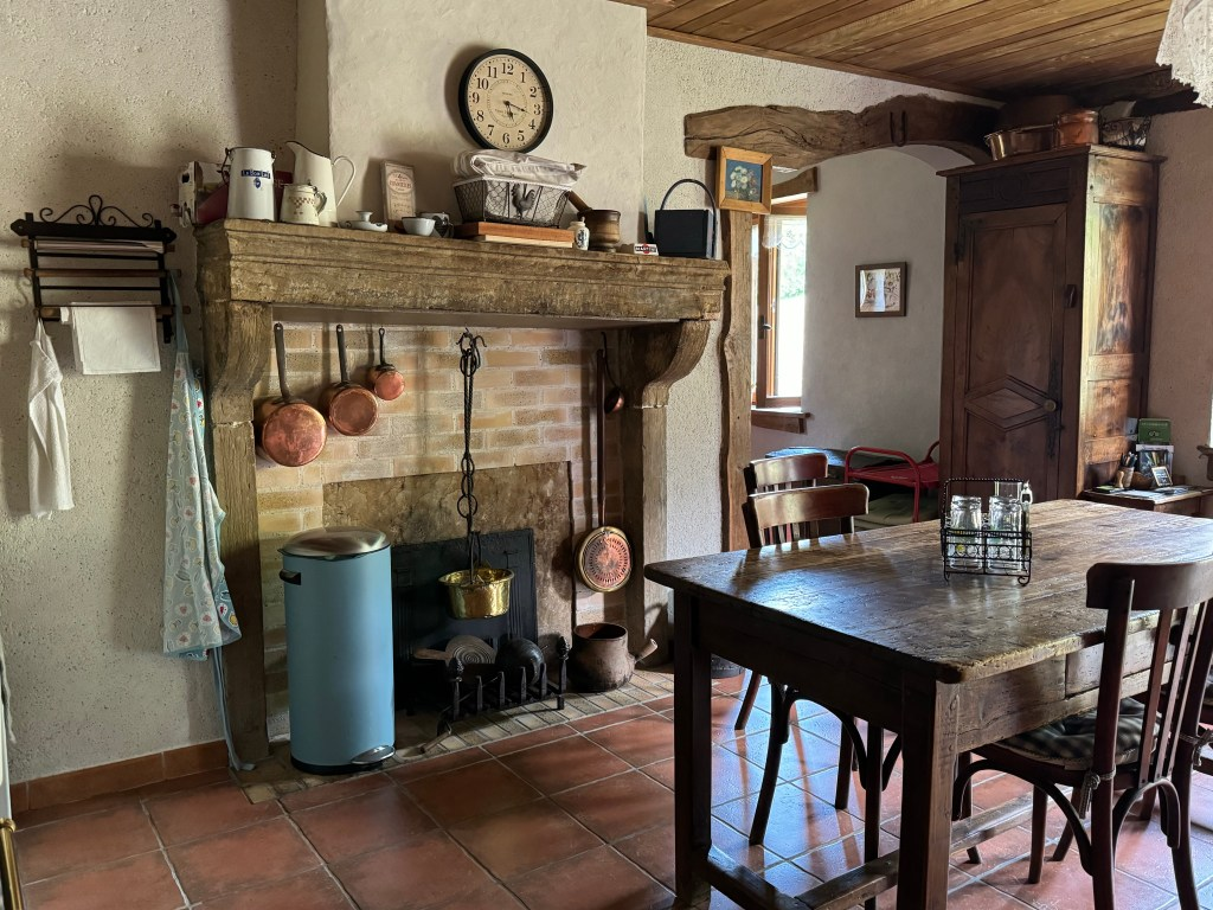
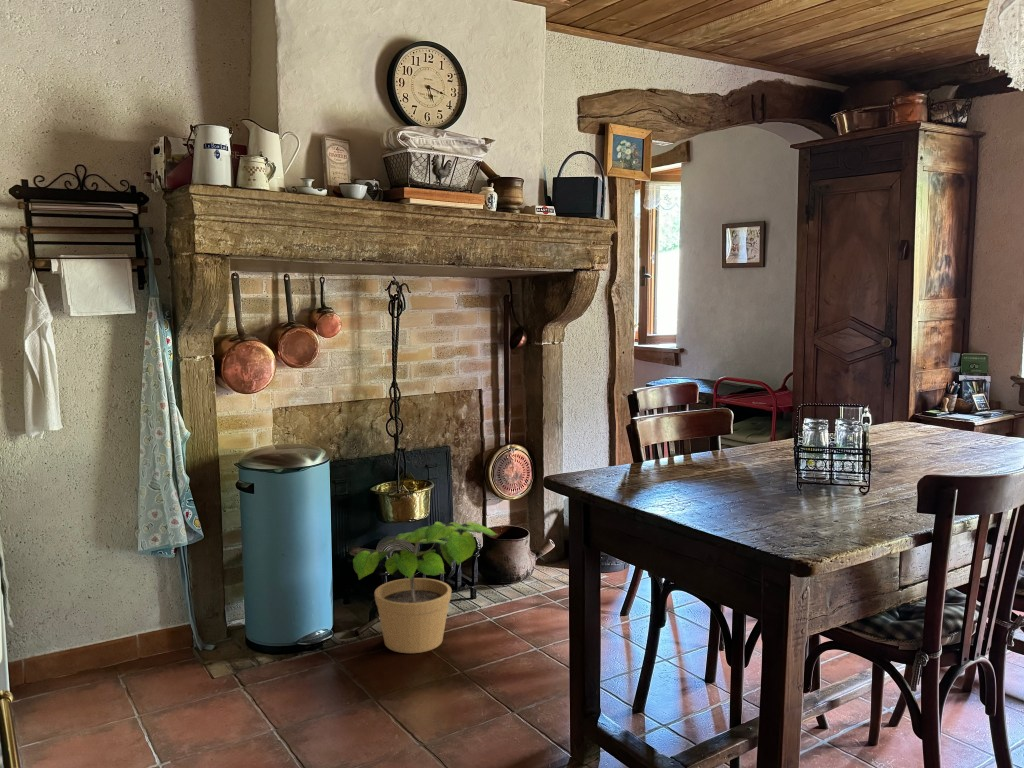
+ potted plant [352,521,499,654]
